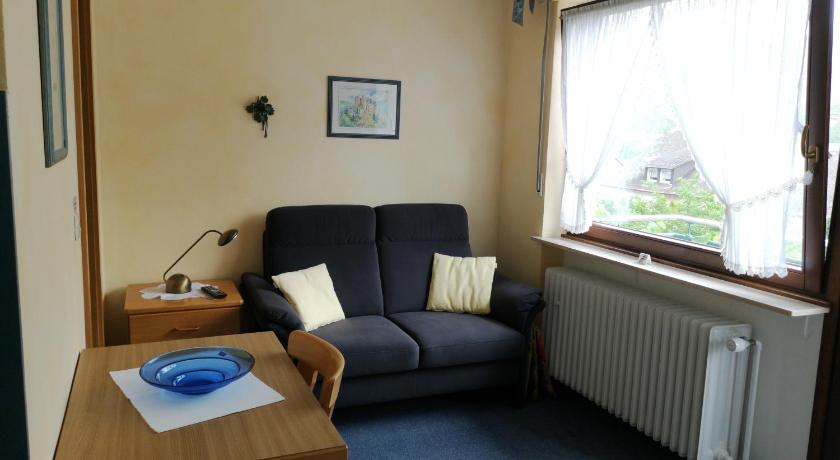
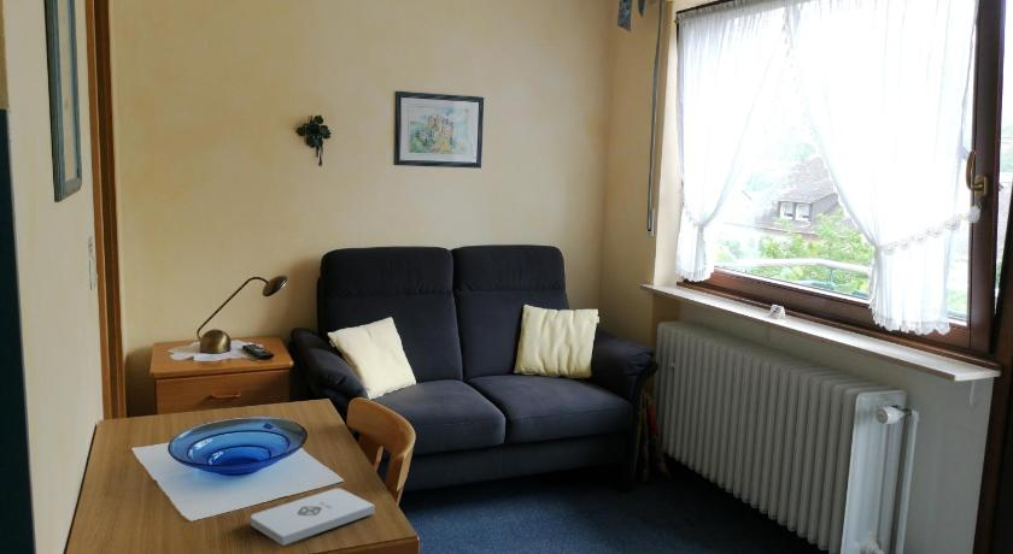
+ notepad [250,488,376,547]
